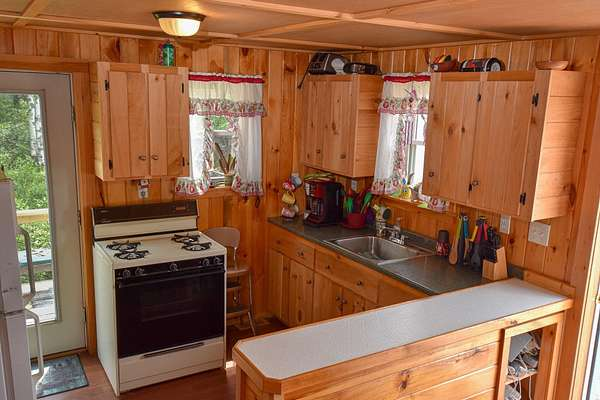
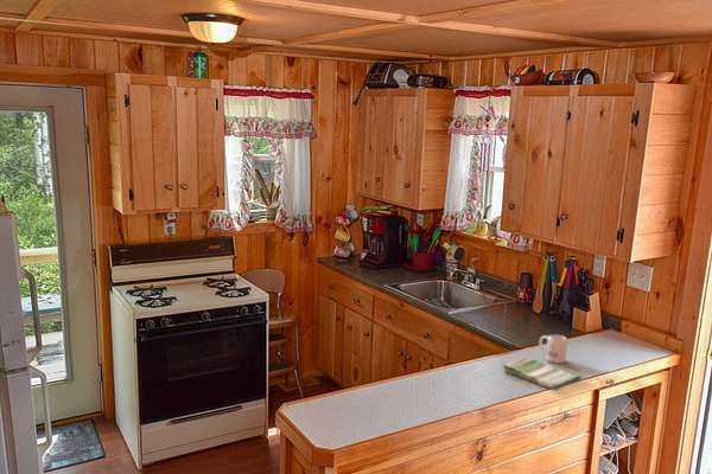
+ dish towel [502,356,583,391]
+ mug [538,334,568,365]
